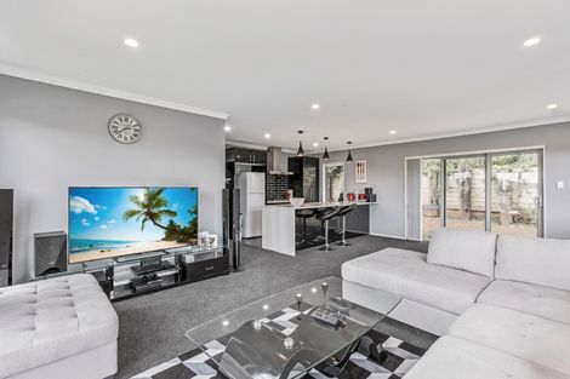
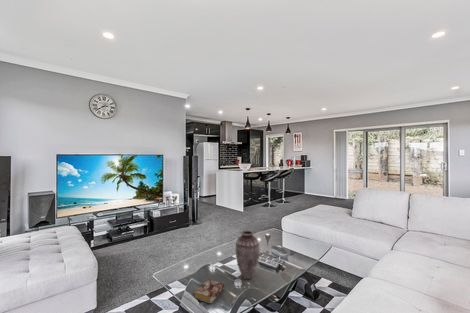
+ vase [235,230,261,280]
+ book [193,278,225,304]
